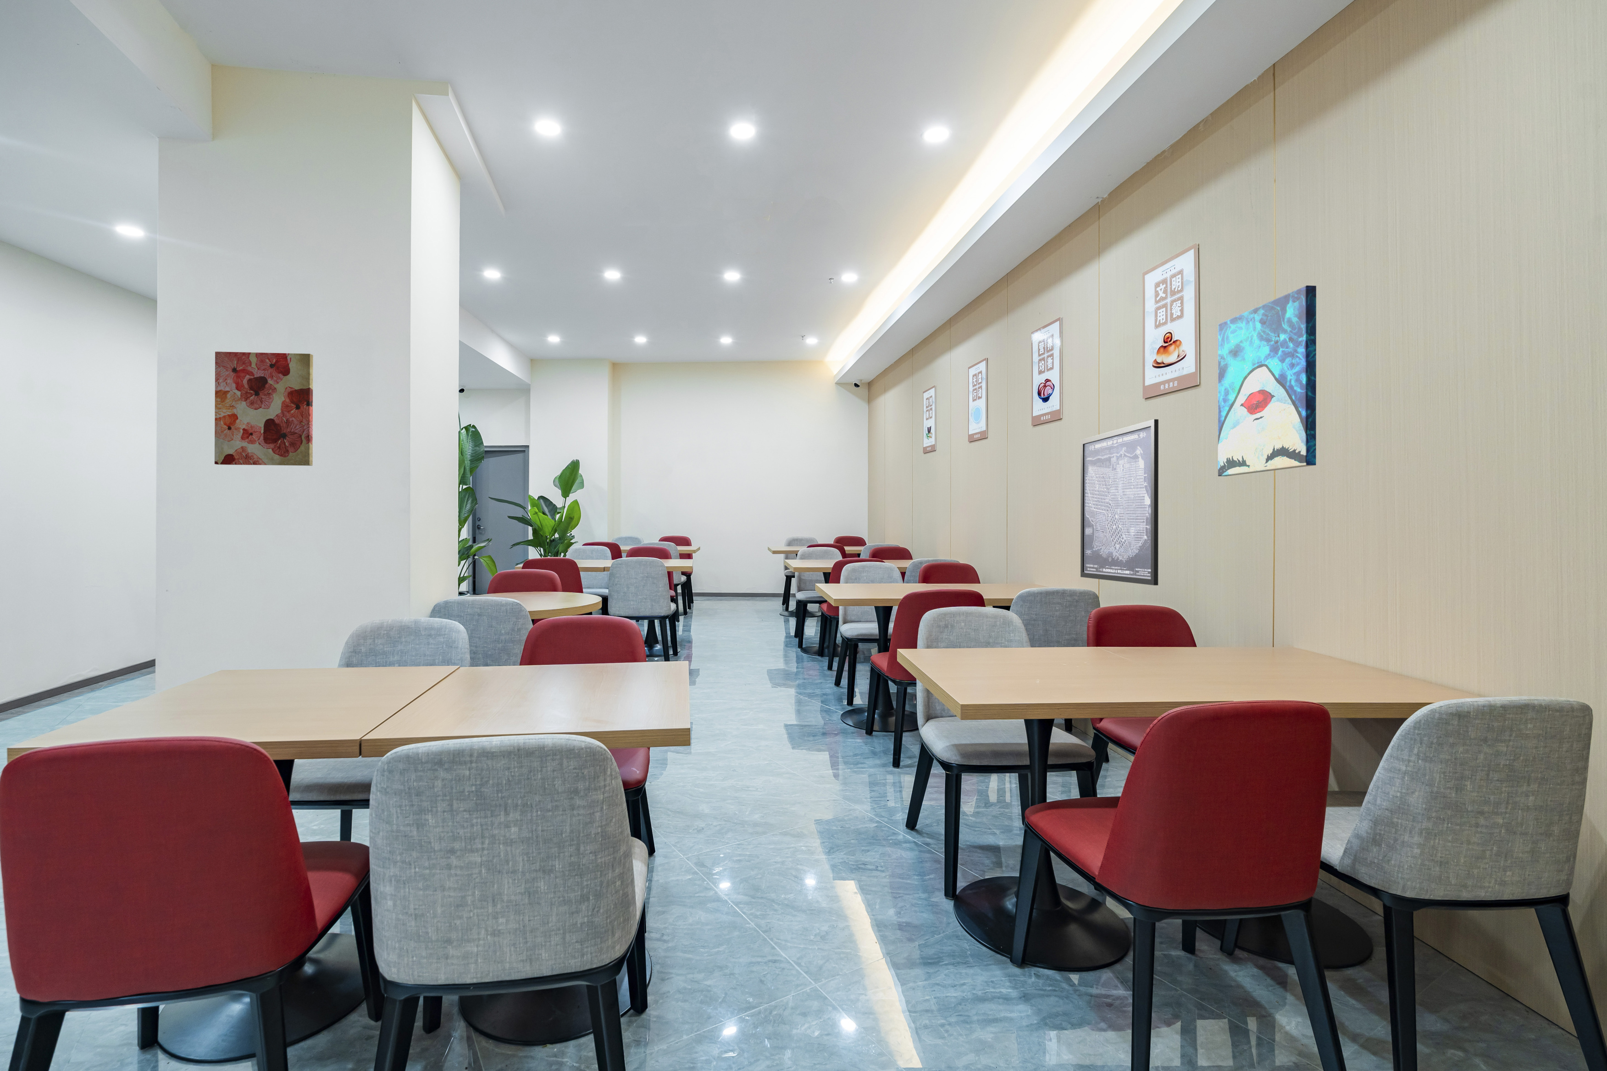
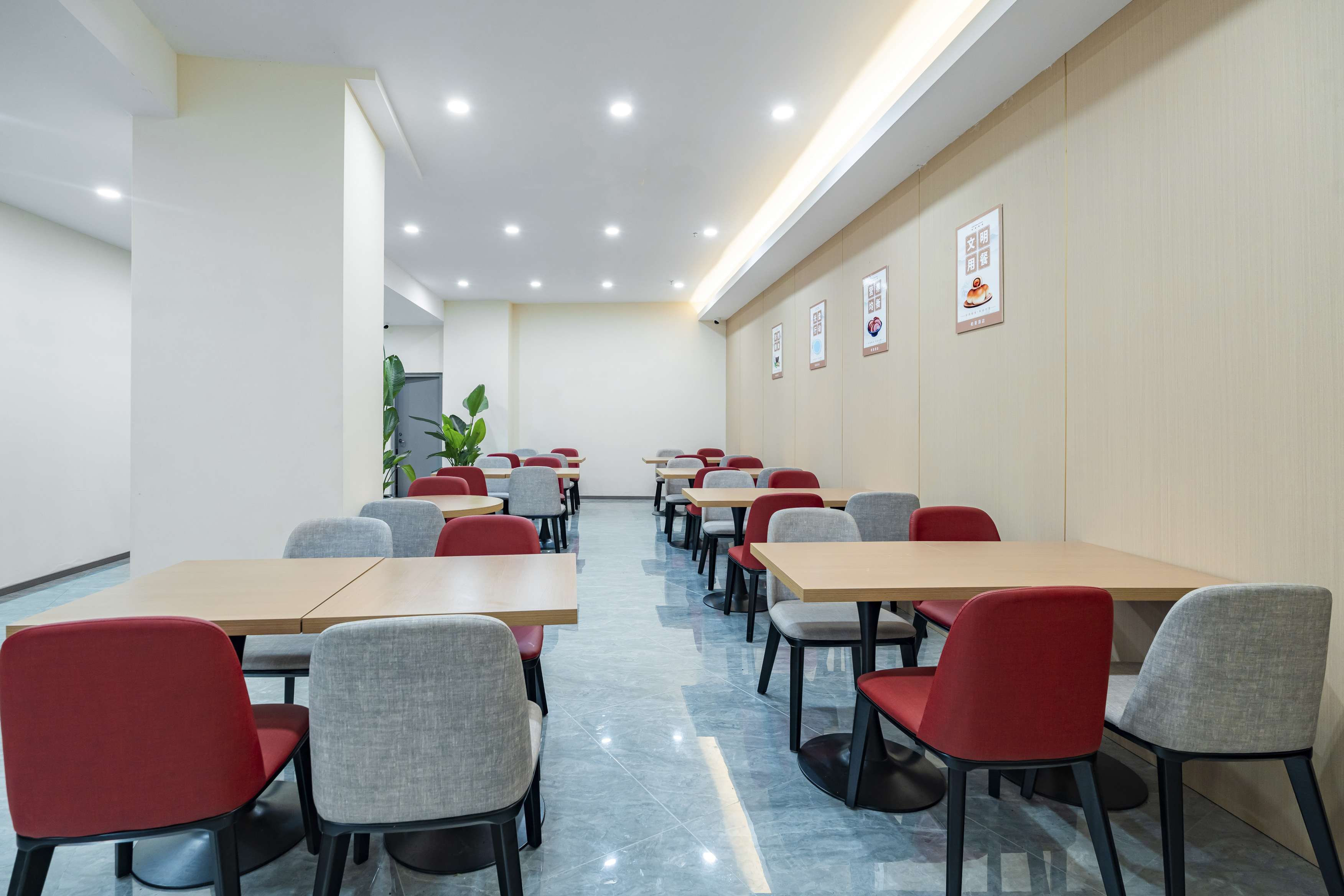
- wall art [1217,286,1316,477]
- wall art [1080,418,1159,586]
- wall art [214,351,313,466]
